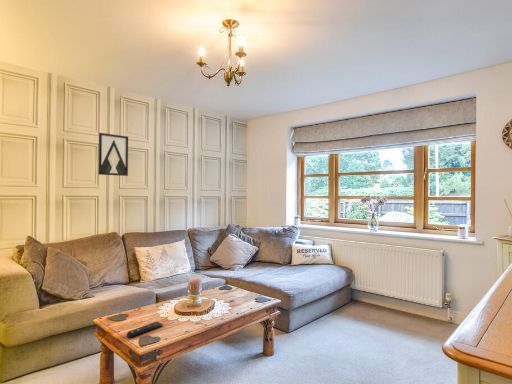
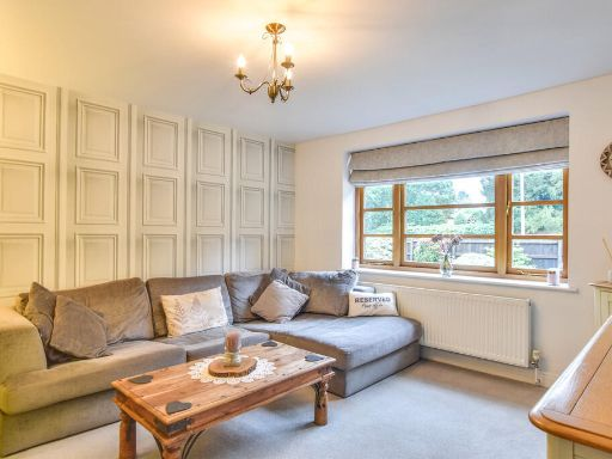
- wall art [97,132,129,177]
- remote control [126,321,164,339]
